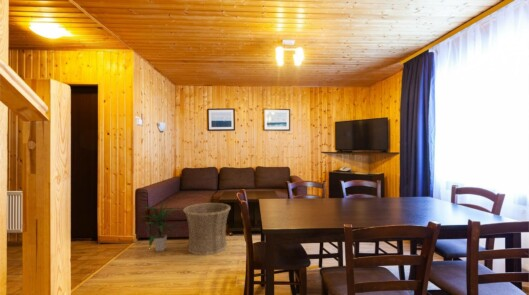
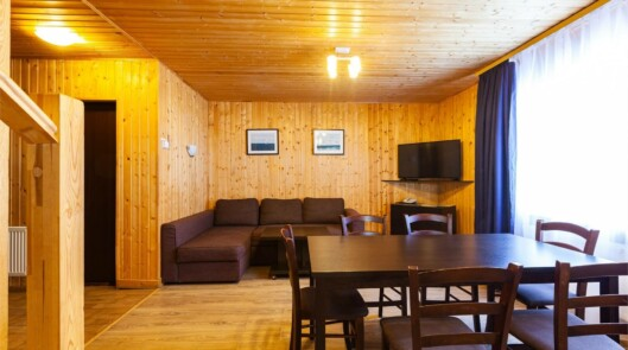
- indoor plant [141,202,179,252]
- basket [182,202,232,256]
